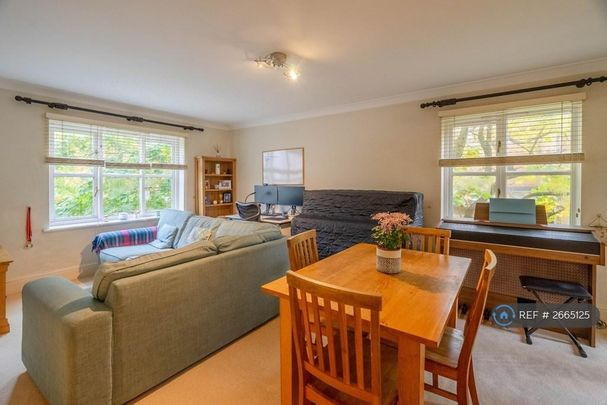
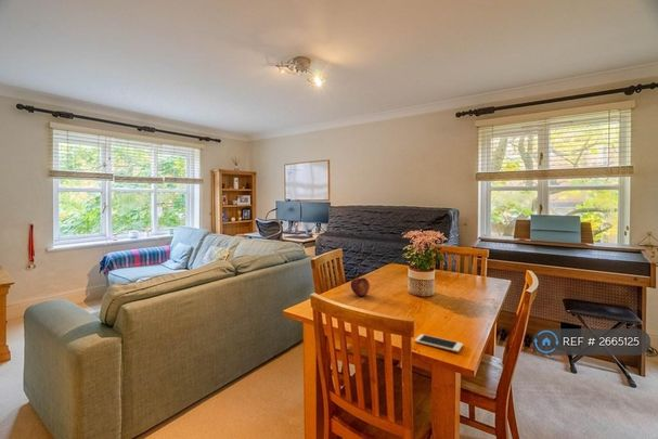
+ cell phone [414,333,464,353]
+ fruit [350,276,371,297]
